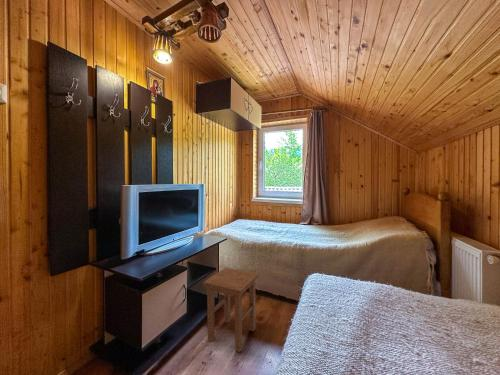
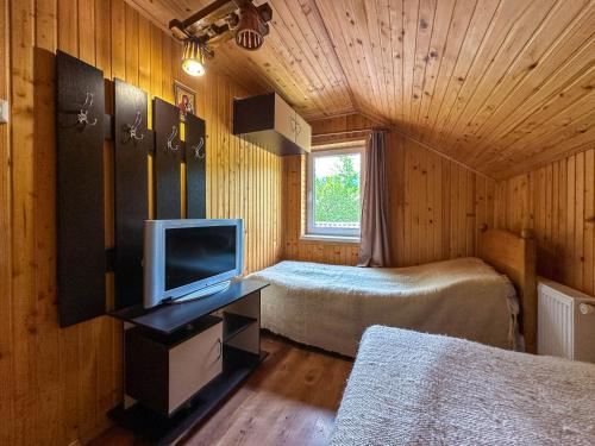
- stool [202,267,260,353]
